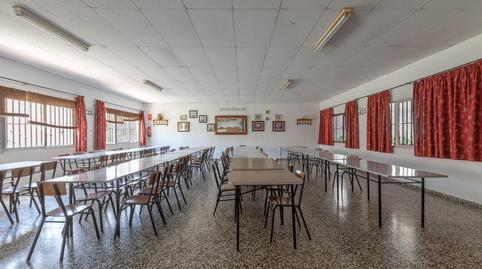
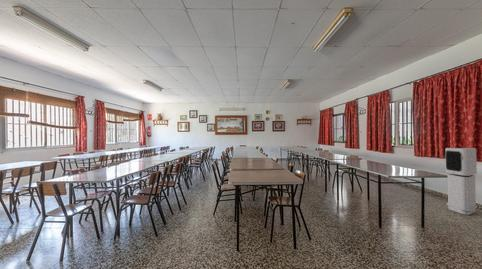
+ air purifier [445,147,478,216]
